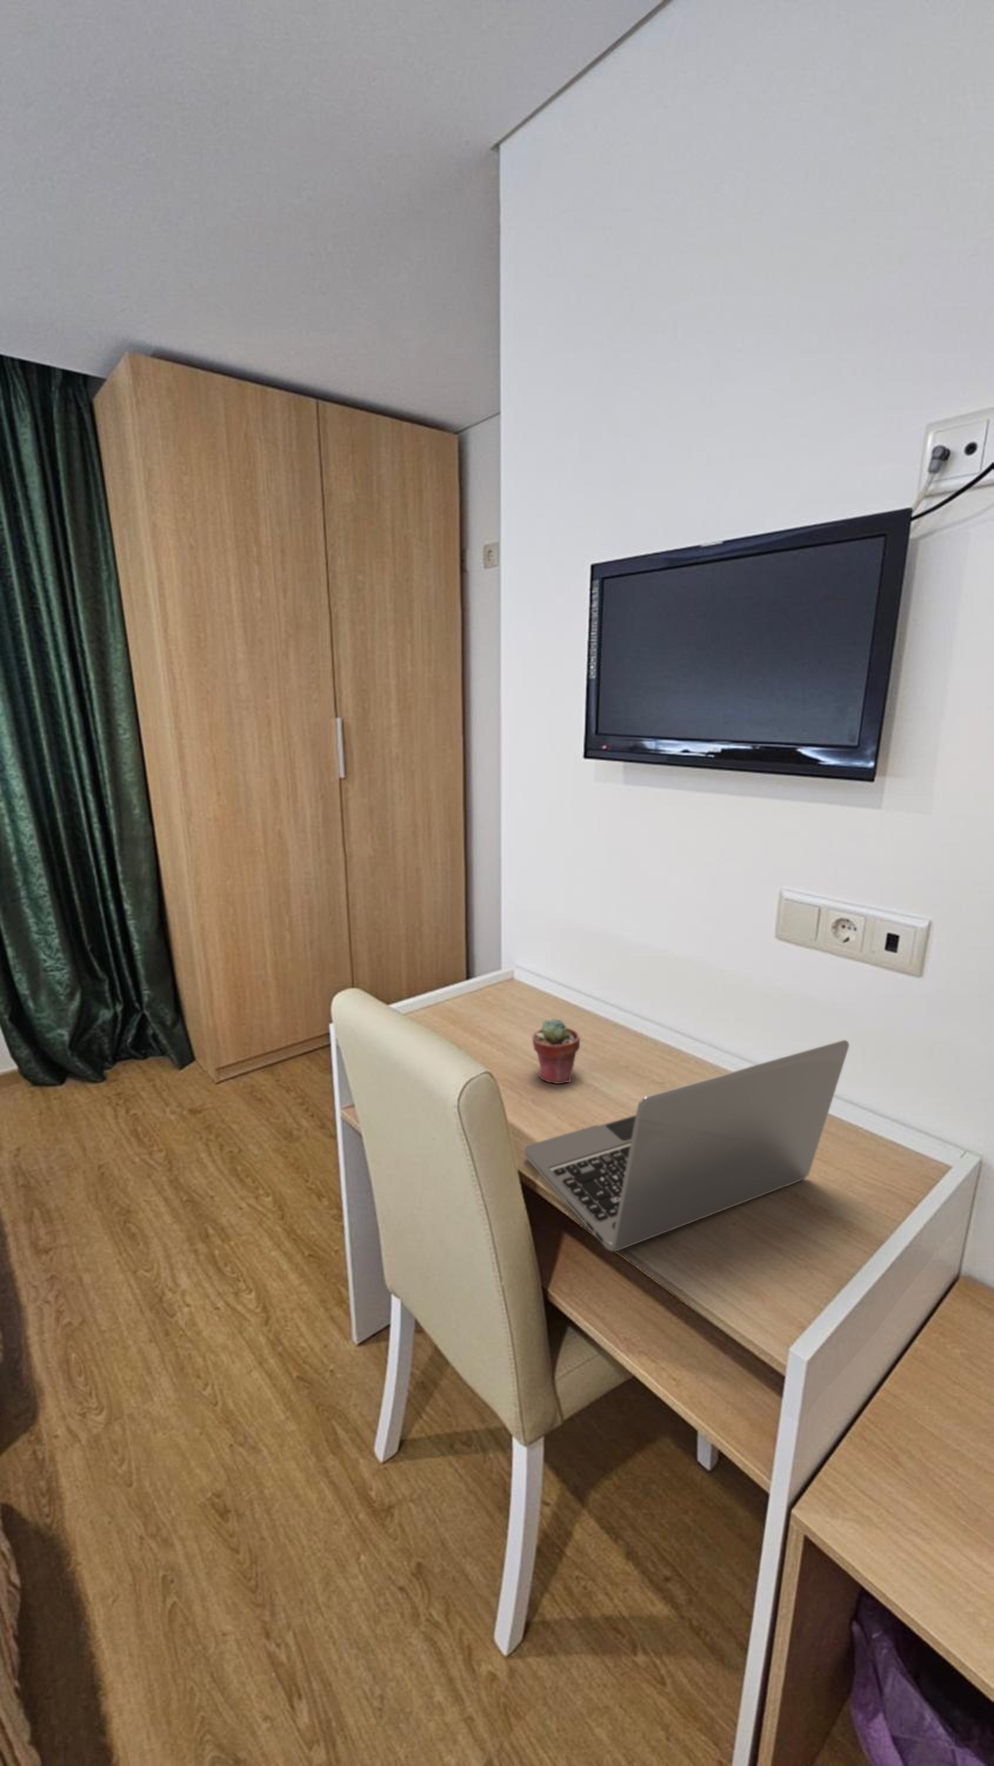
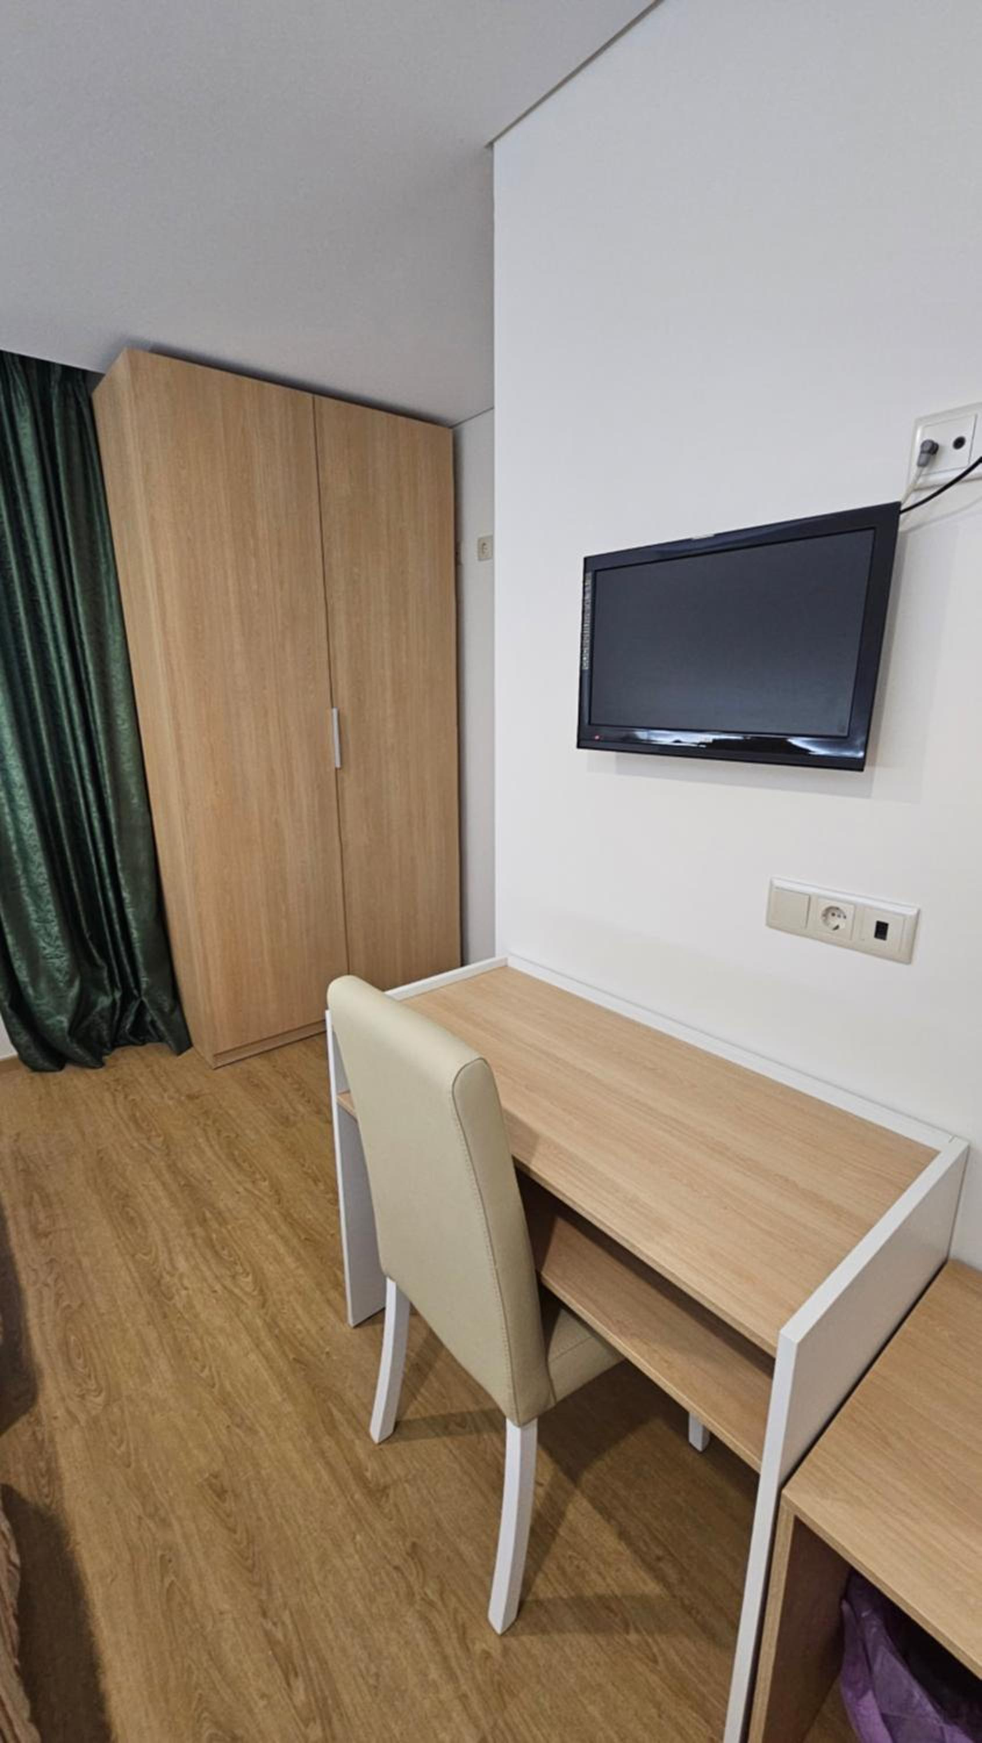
- laptop [524,1039,850,1252]
- potted succulent [532,1018,581,1084]
